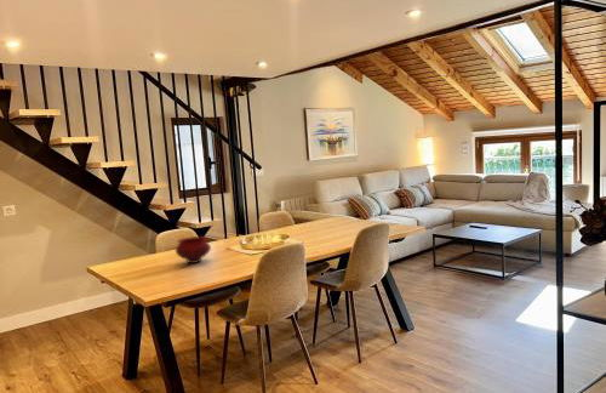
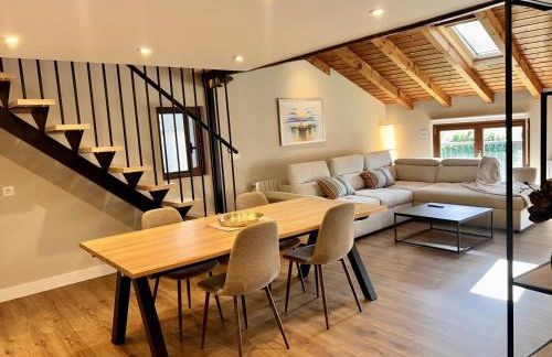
- bowl [175,235,212,264]
